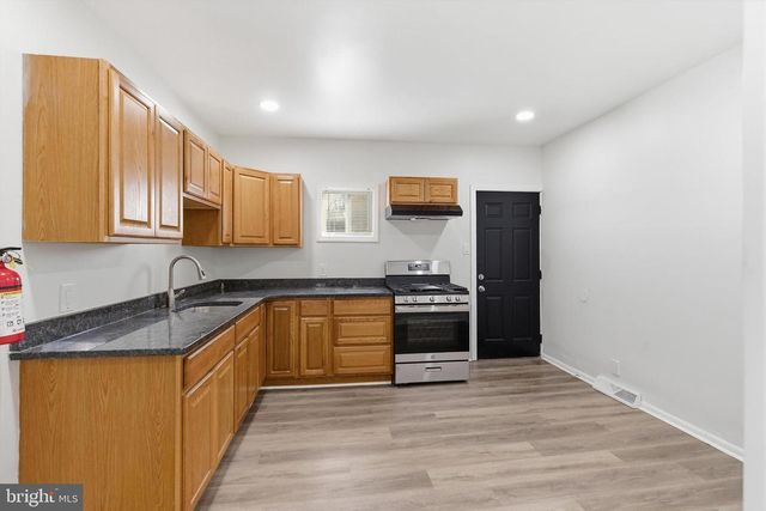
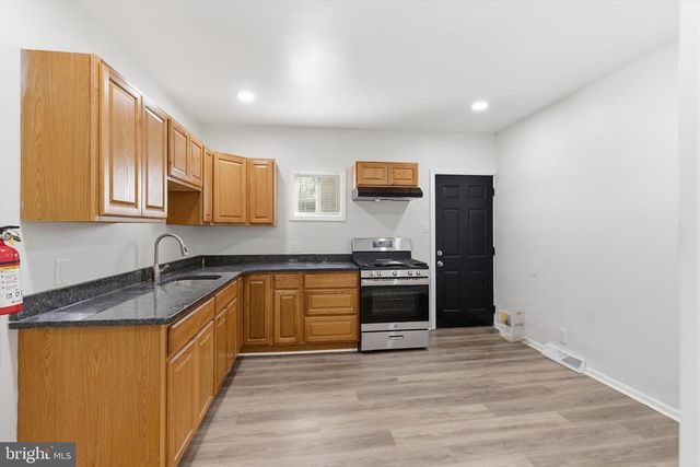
+ cardboard box [498,307,527,345]
